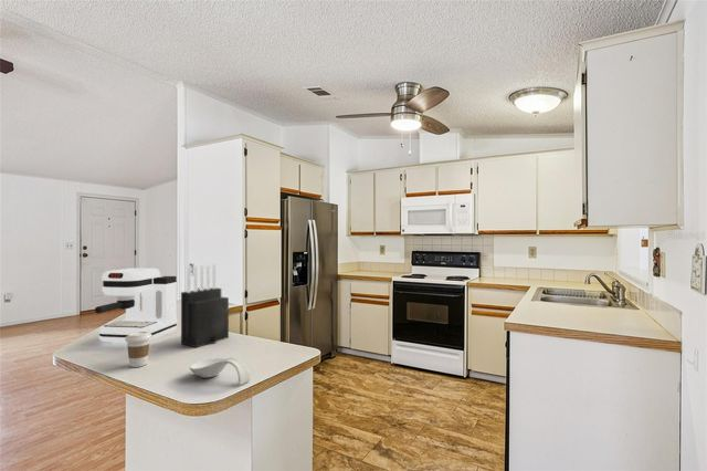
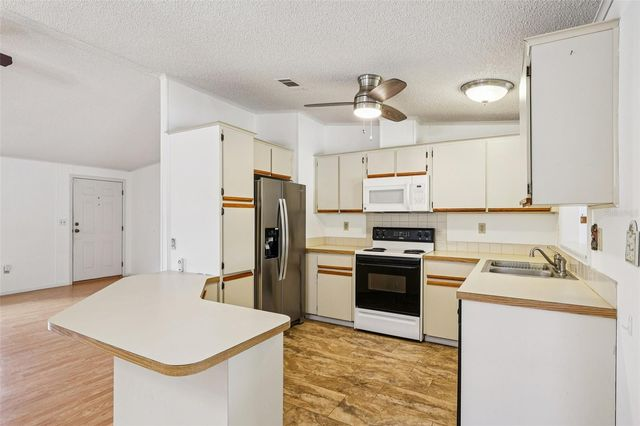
- coffee maker [94,268,178,344]
- knife block [180,263,230,348]
- spoon rest [189,356,252,386]
- coffee cup [125,331,151,368]
